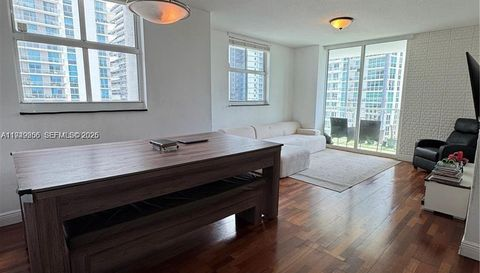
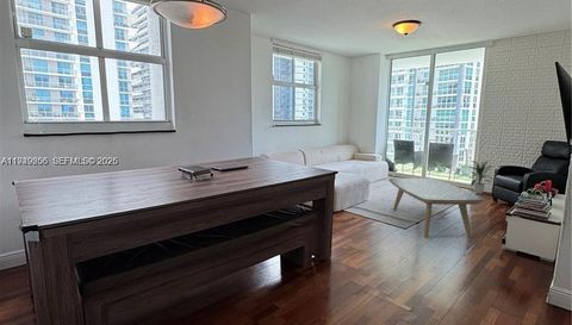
+ indoor plant [466,158,495,195]
+ coffee table [387,177,485,238]
